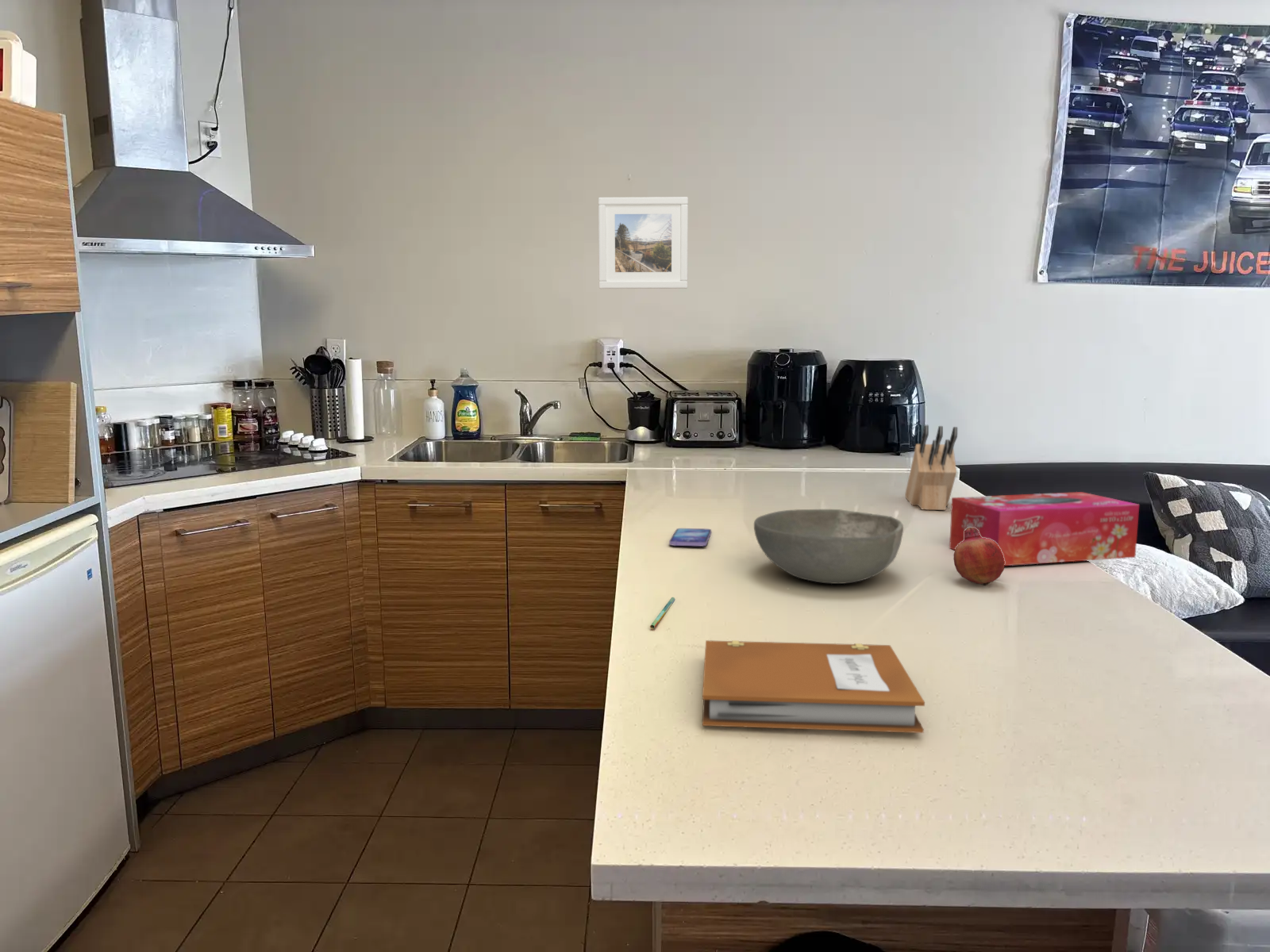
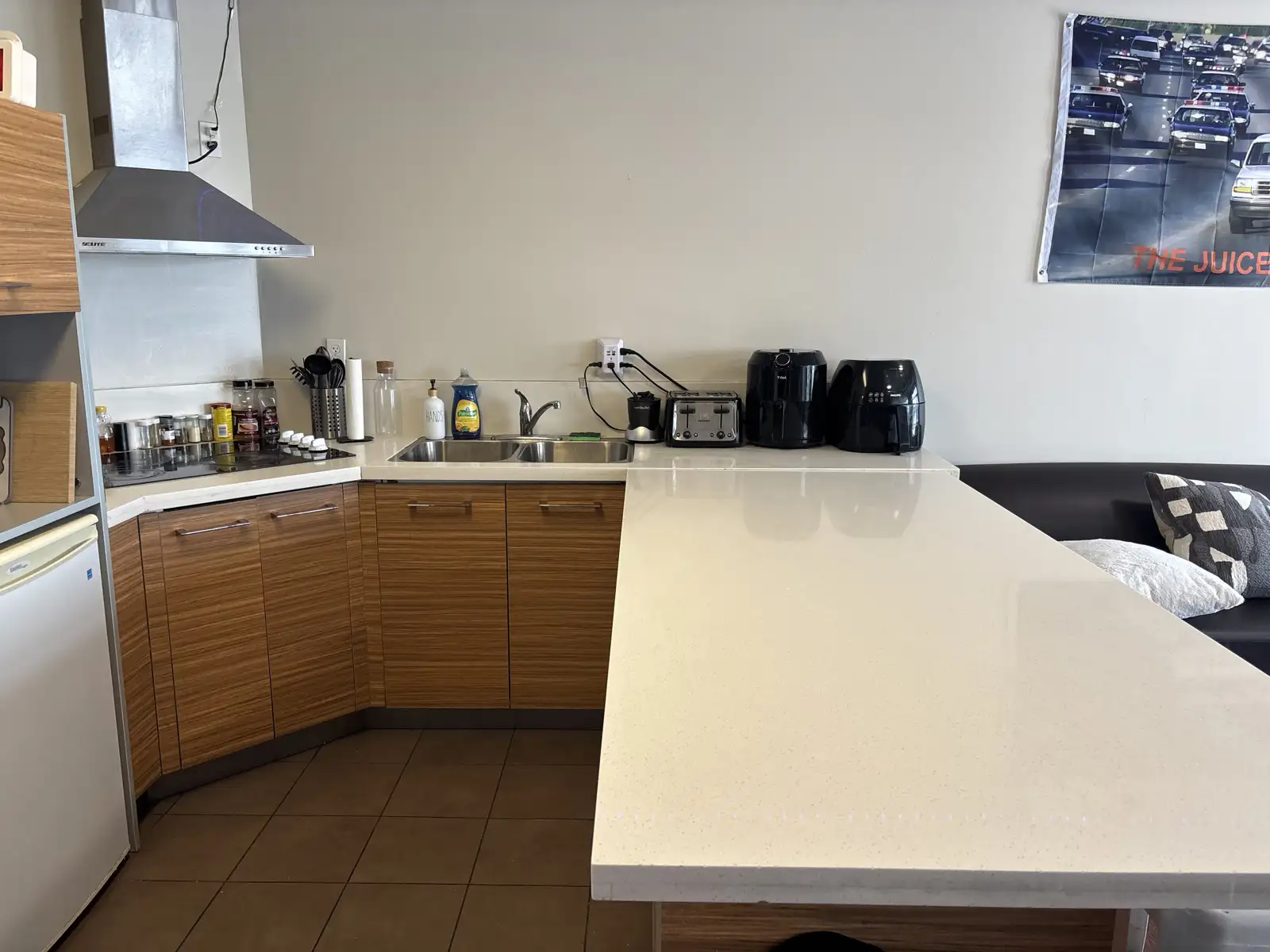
- pen [649,597,675,630]
- bowl [753,509,904,585]
- tissue box [949,491,1140,566]
- smartphone [668,528,712,547]
- fruit [952,528,1005,586]
- knife block [904,424,958,511]
- notebook [702,639,926,734]
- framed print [598,196,689,290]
